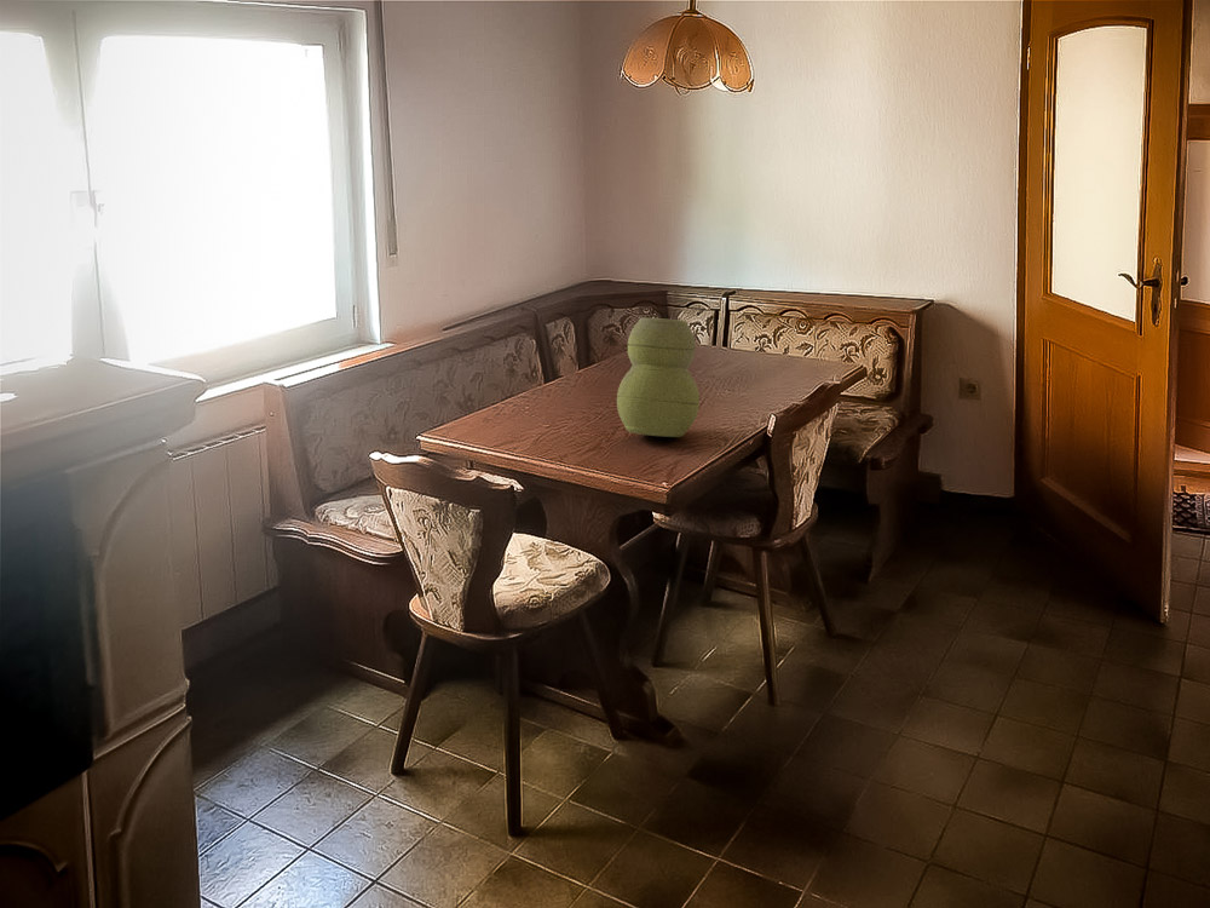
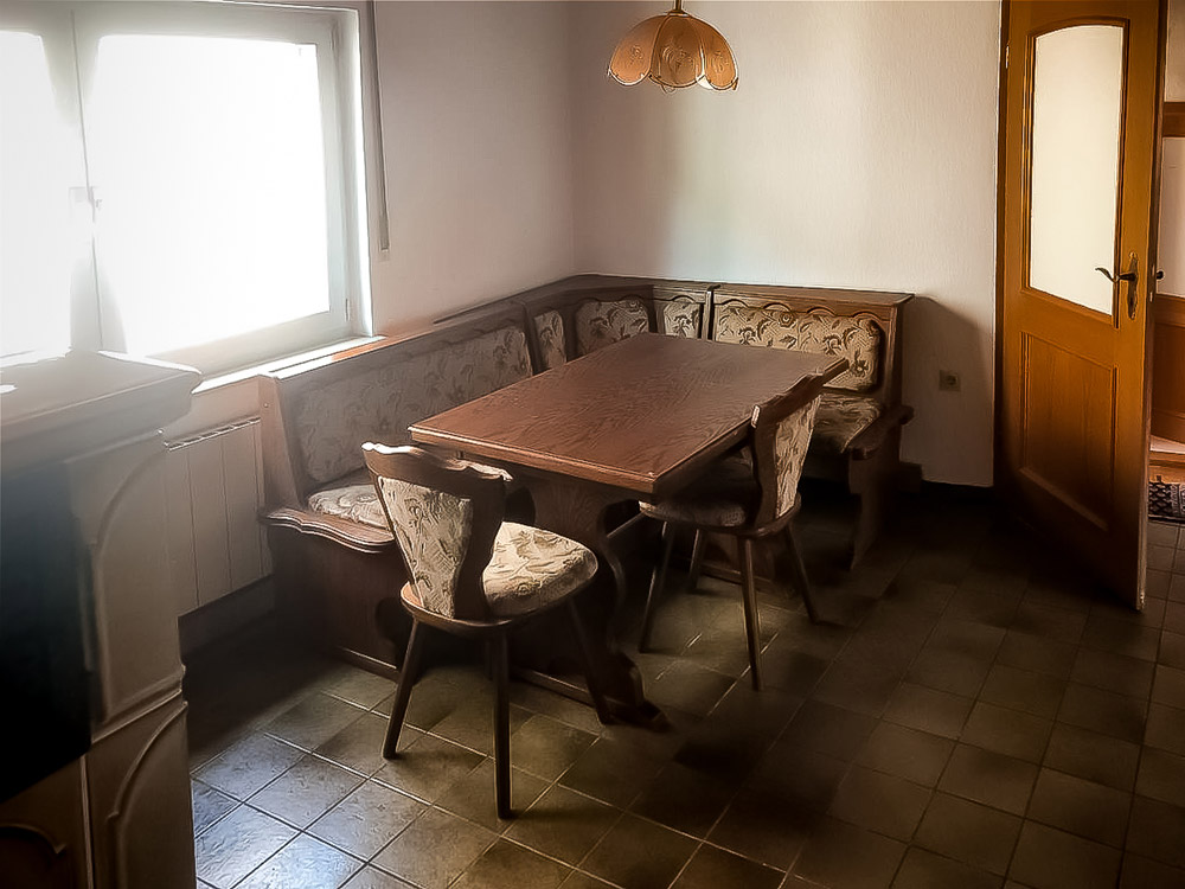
- vase [616,316,701,438]
